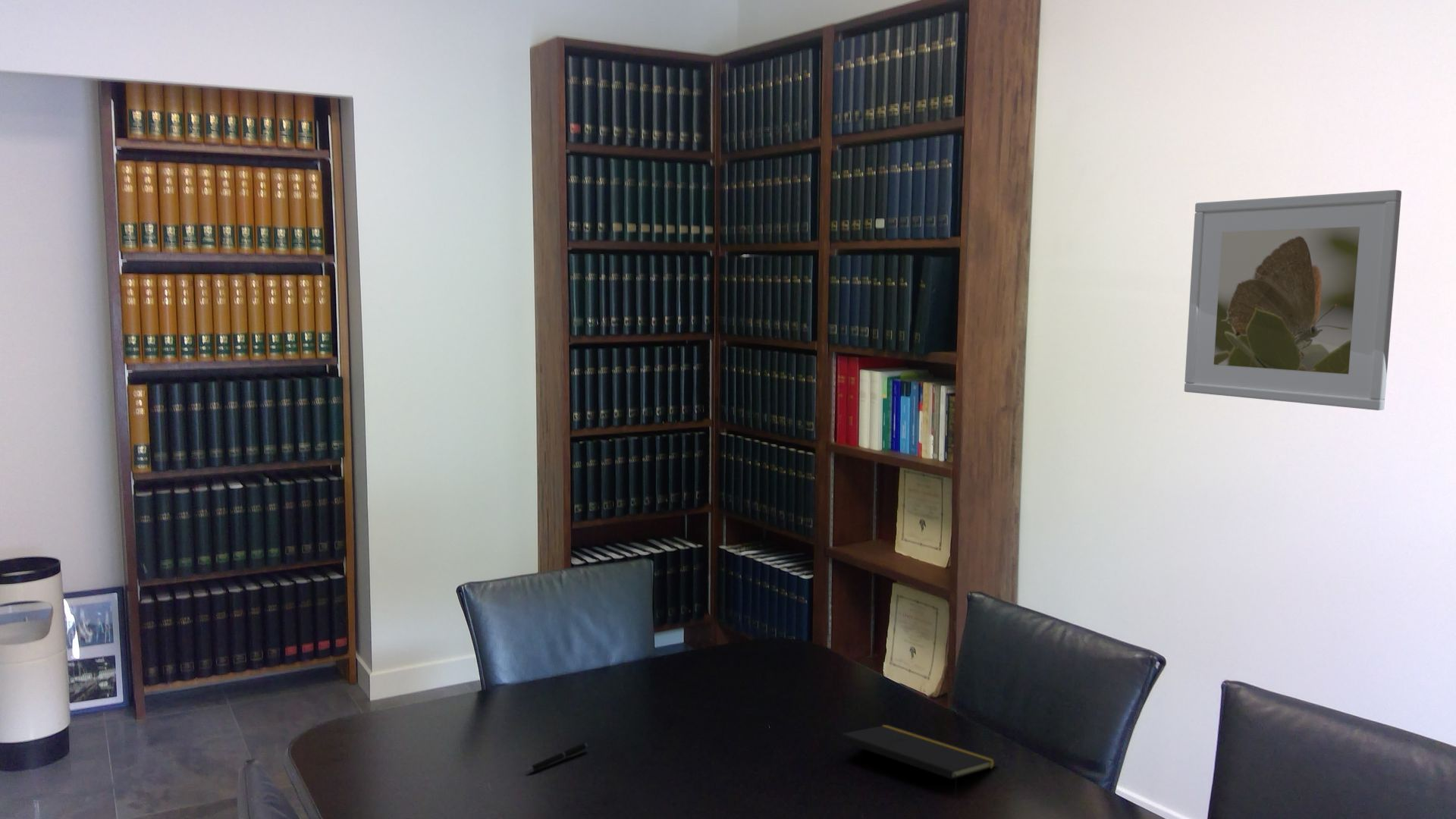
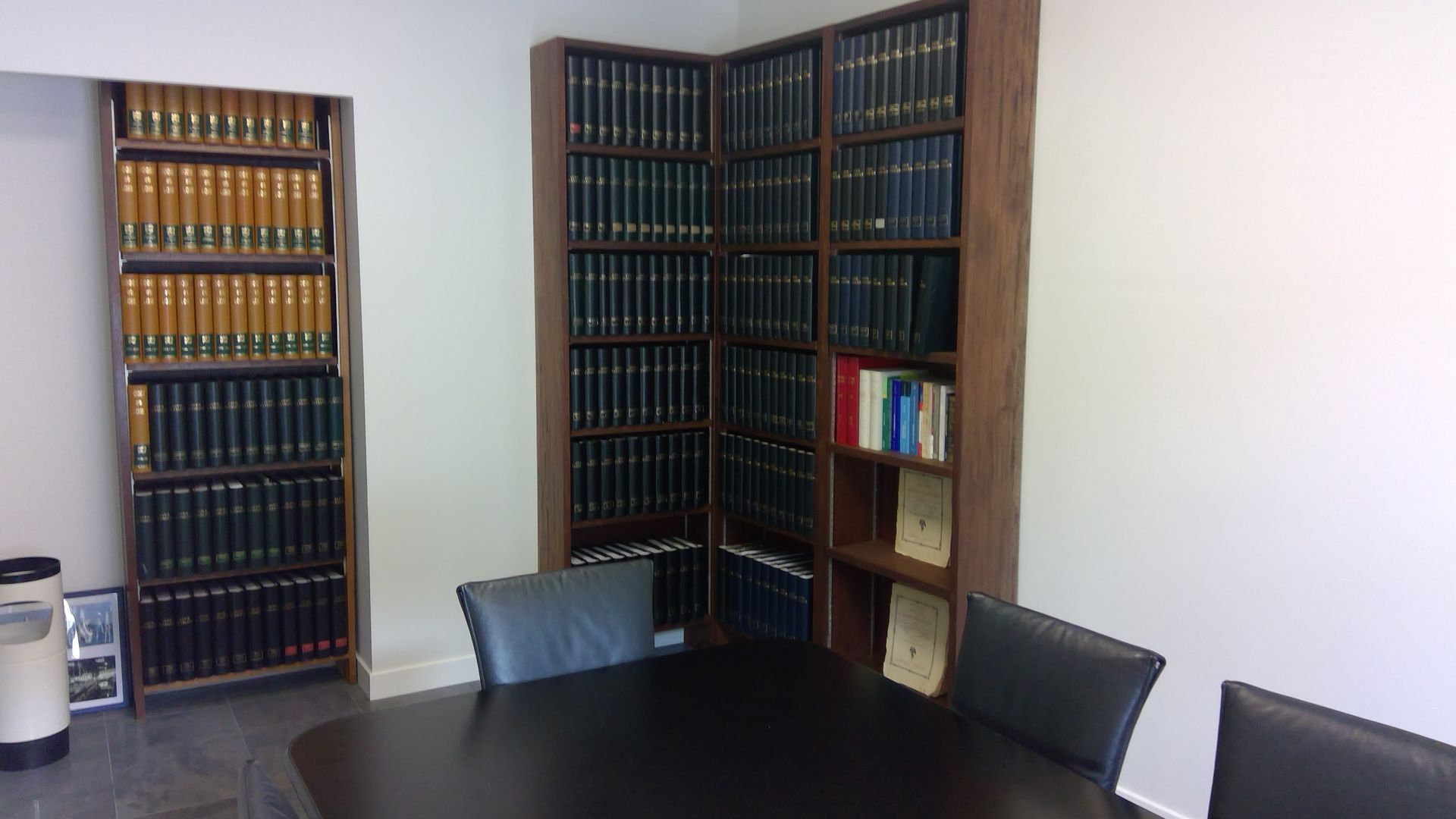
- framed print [1184,189,1402,411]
- pen [524,742,588,773]
- notepad [839,724,997,799]
